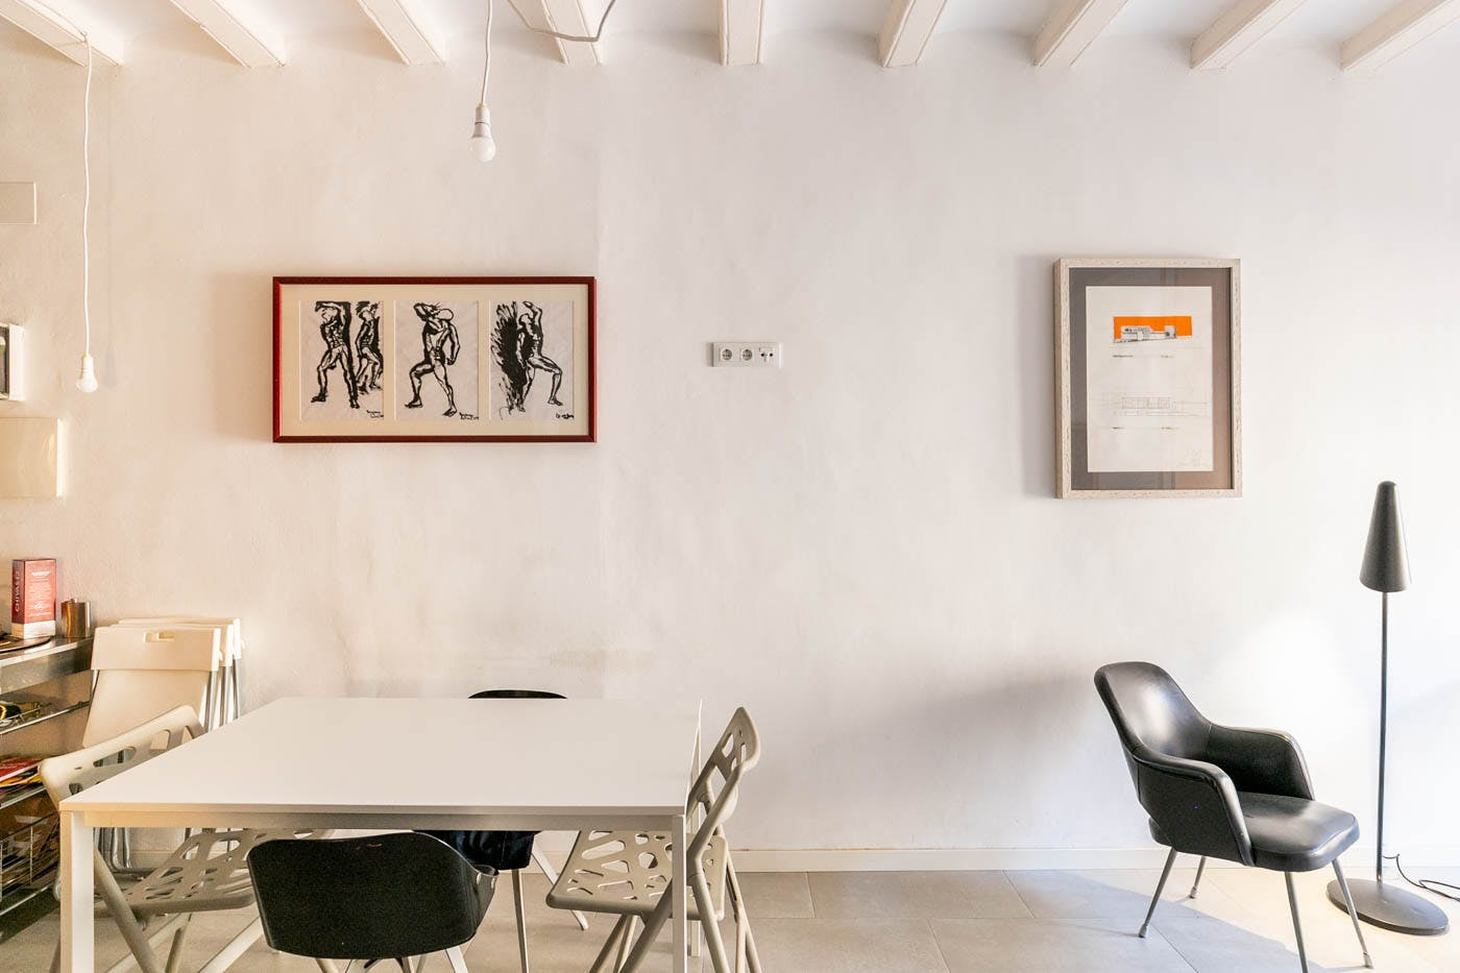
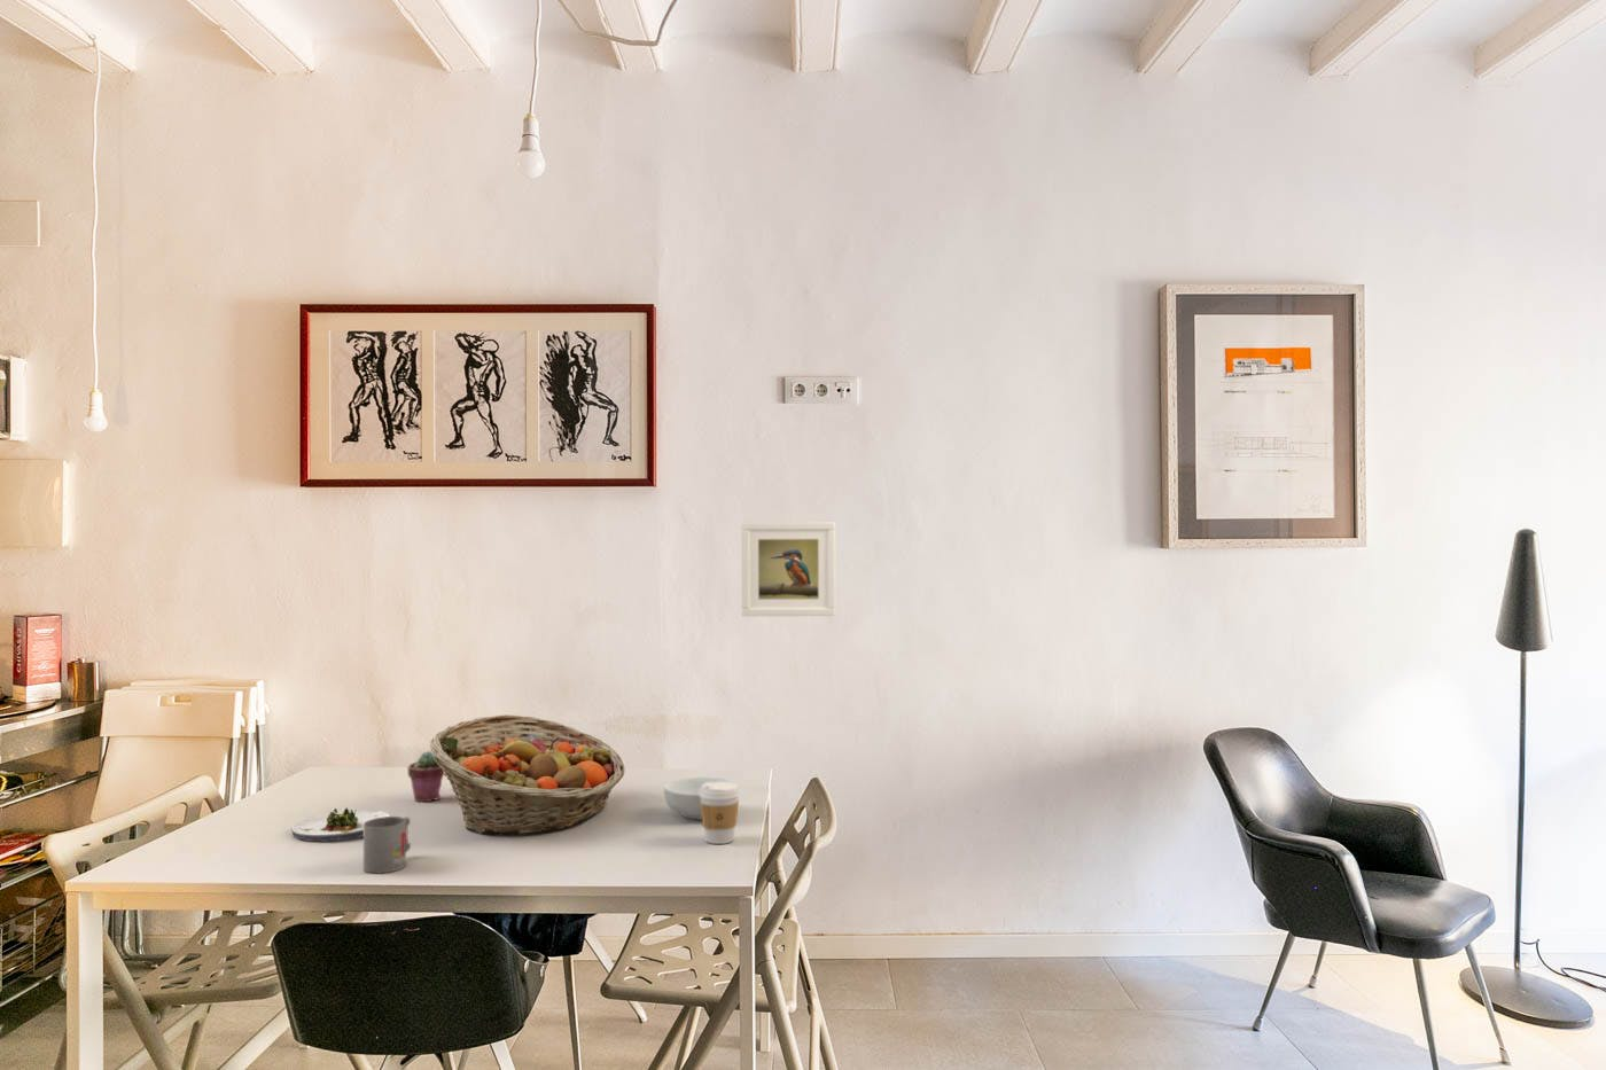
+ mug [363,816,412,874]
+ fruit basket [429,713,626,837]
+ salad plate [290,806,392,842]
+ coffee cup [700,782,742,845]
+ cereal bowl [663,776,736,820]
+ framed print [740,521,836,617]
+ potted succulent [407,750,445,802]
